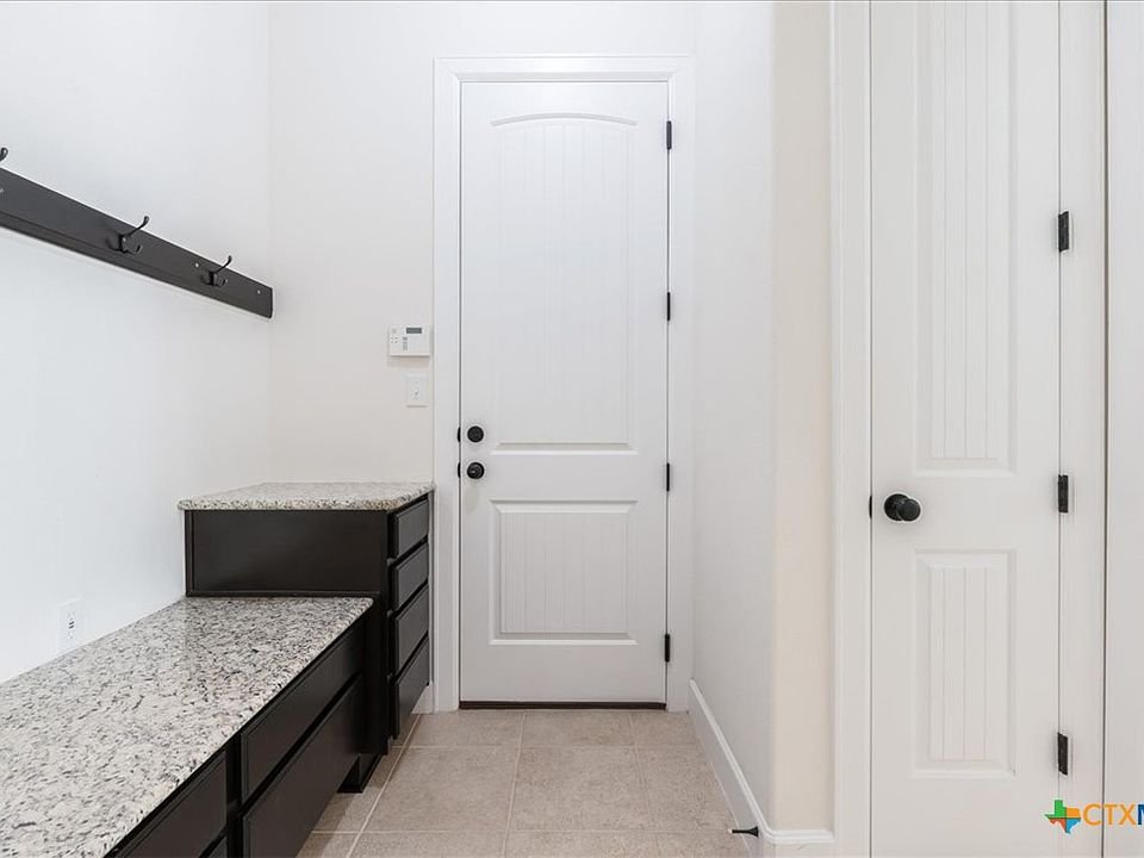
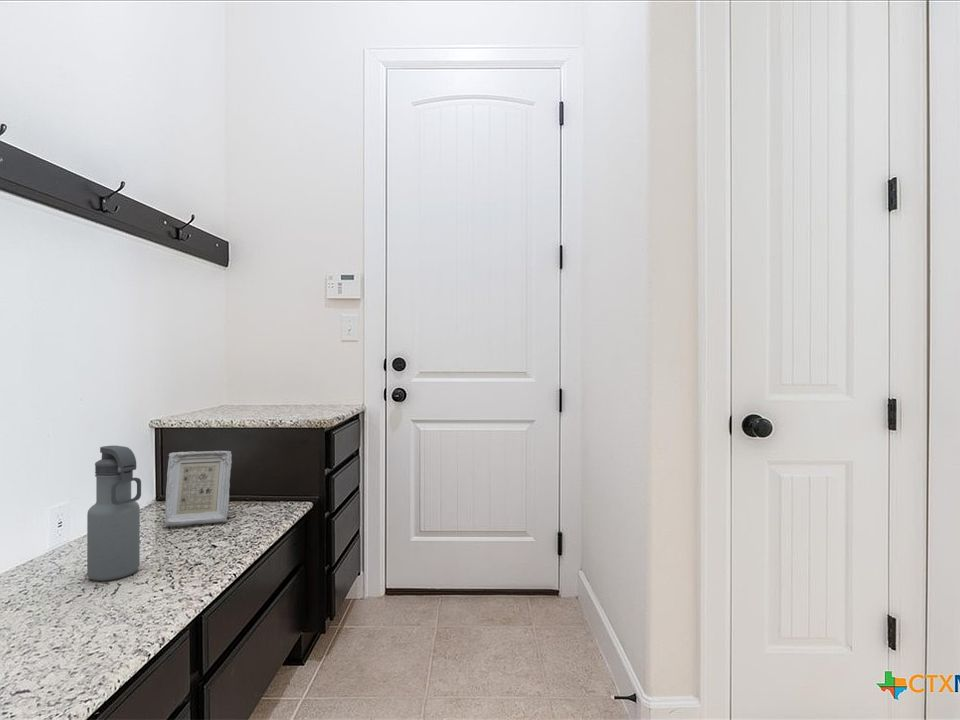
+ picture frame [164,450,233,528]
+ water bottle [86,445,142,582]
